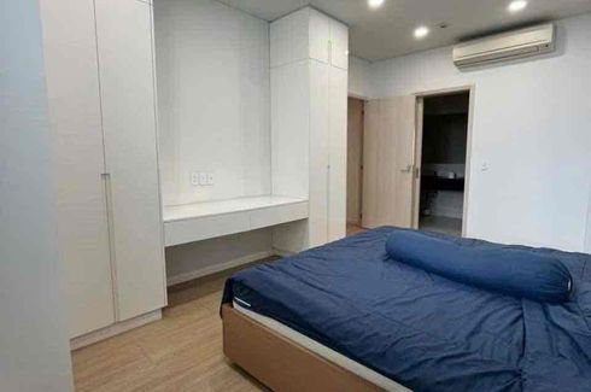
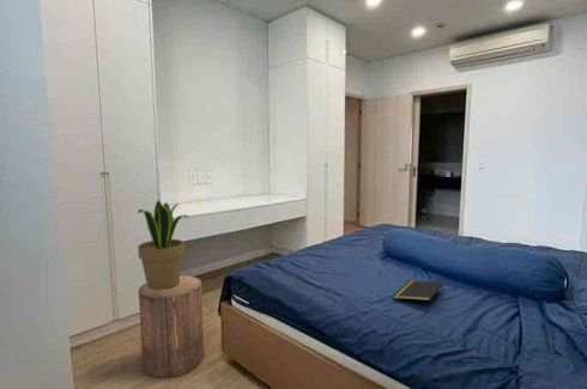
+ notepad [392,280,444,302]
+ potted plant [137,199,189,291]
+ stool [138,274,205,379]
